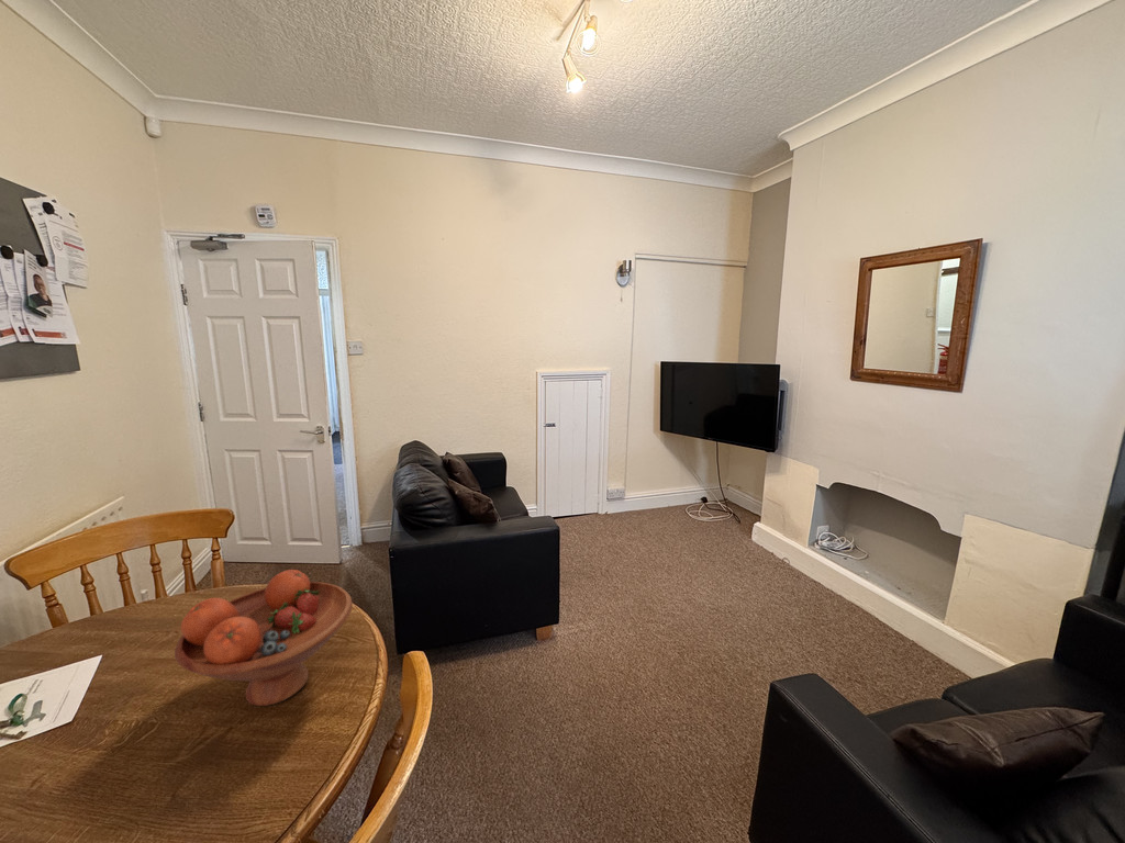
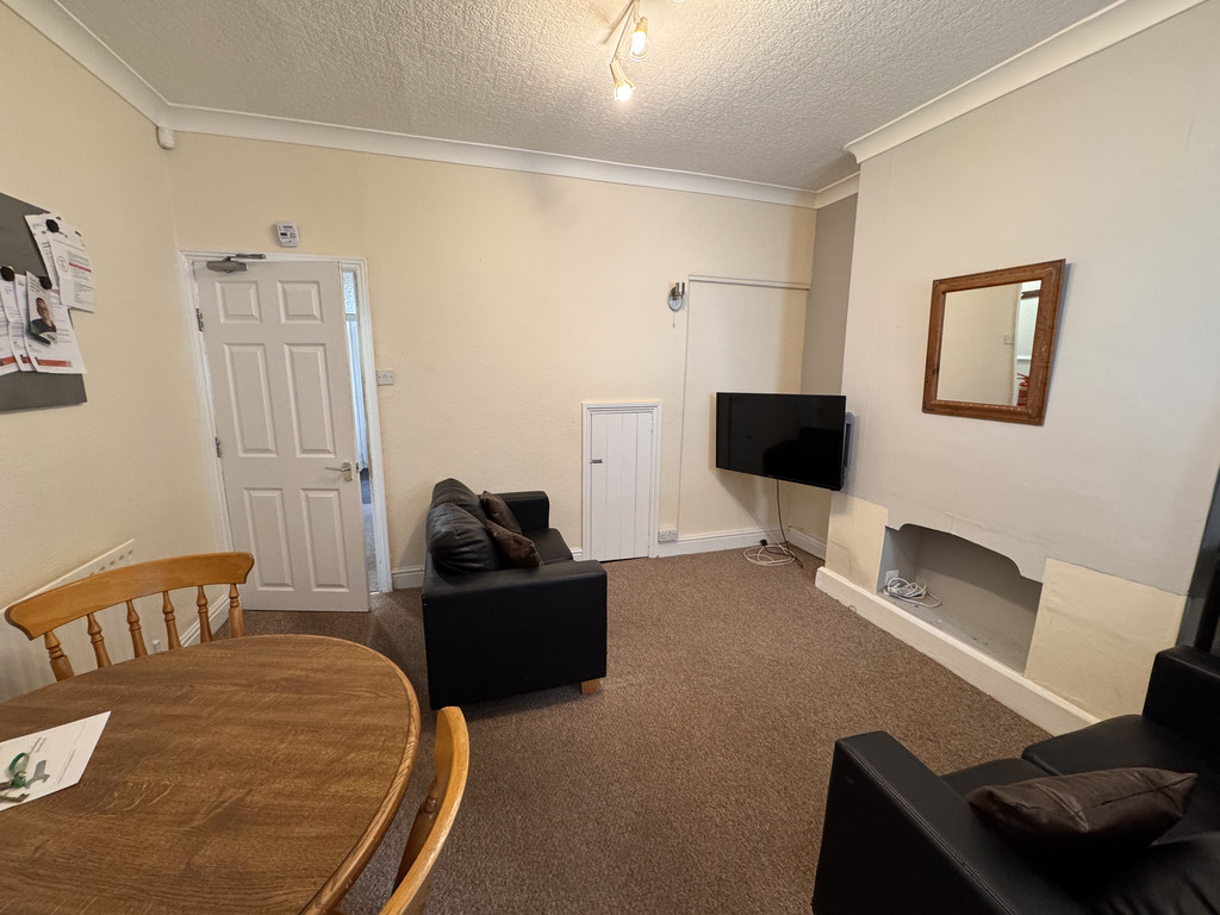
- fruit bowl [174,569,354,707]
